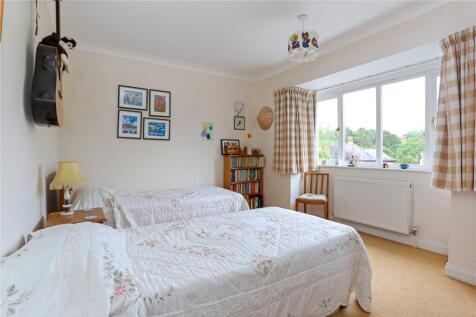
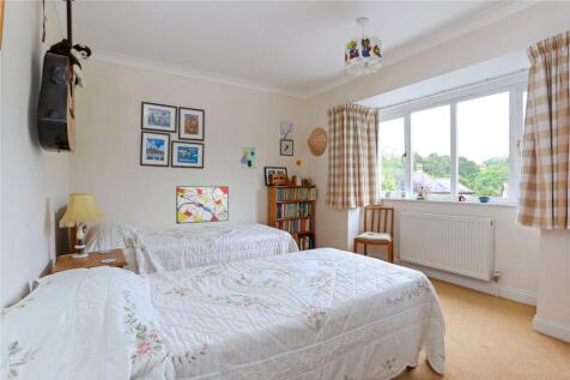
+ wall art [175,185,230,225]
